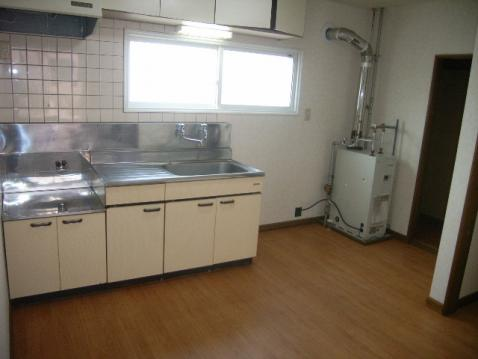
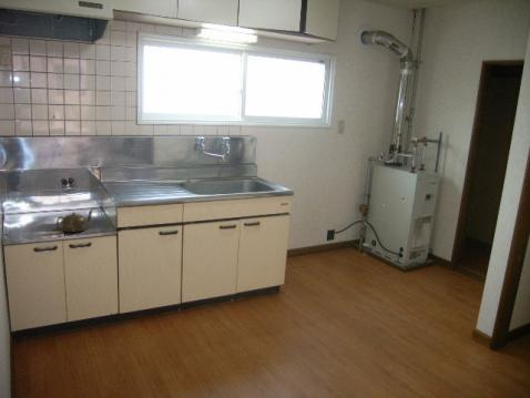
+ teapot [55,207,94,233]
